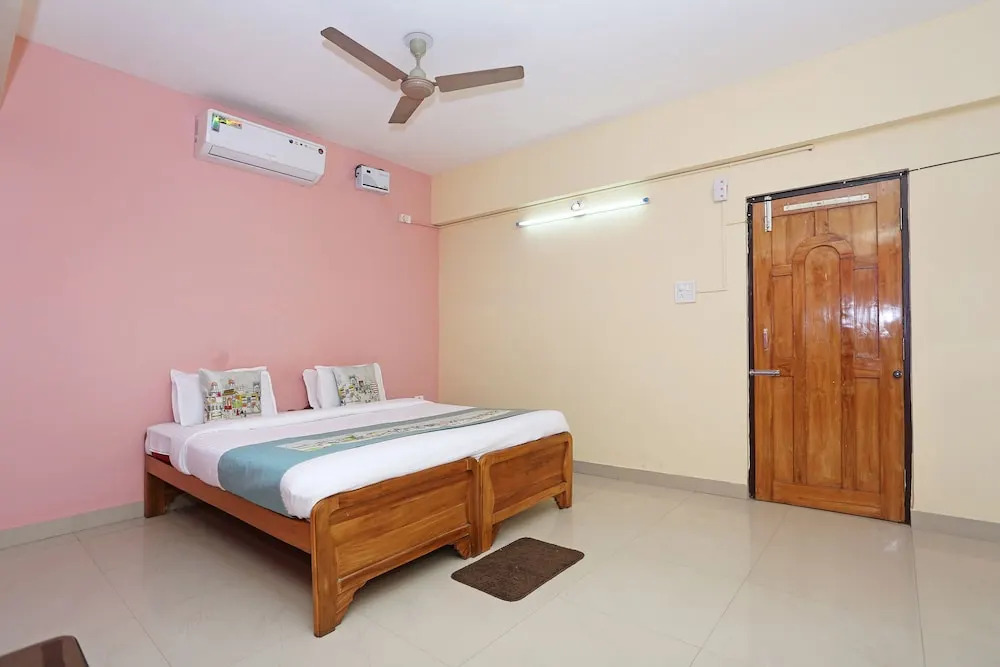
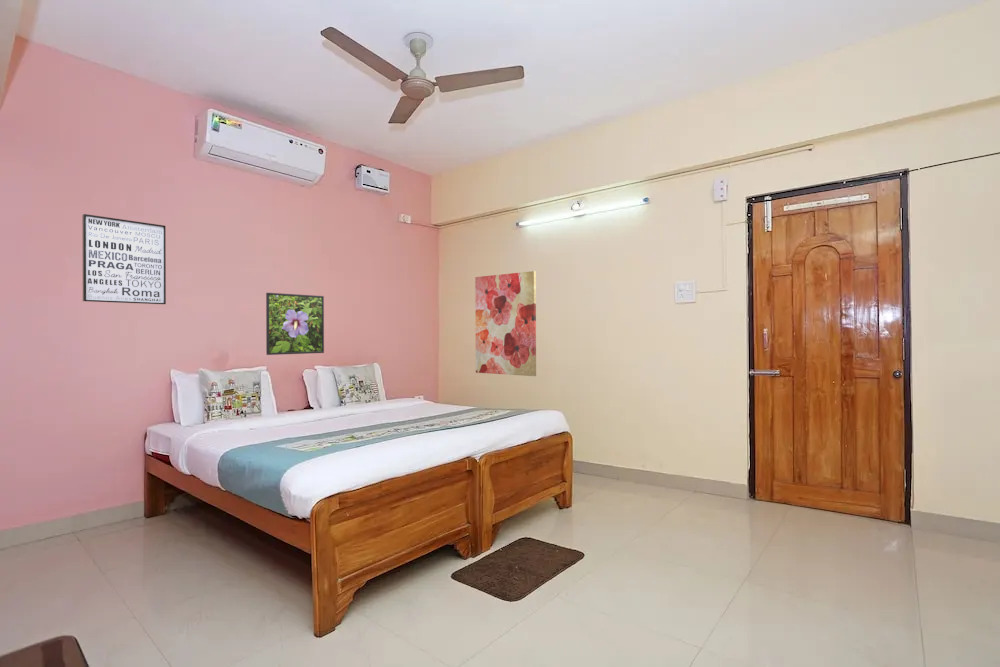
+ wall art [82,213,167,305]
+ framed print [265,292,325,356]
+ wall art [474,270,537,377]
